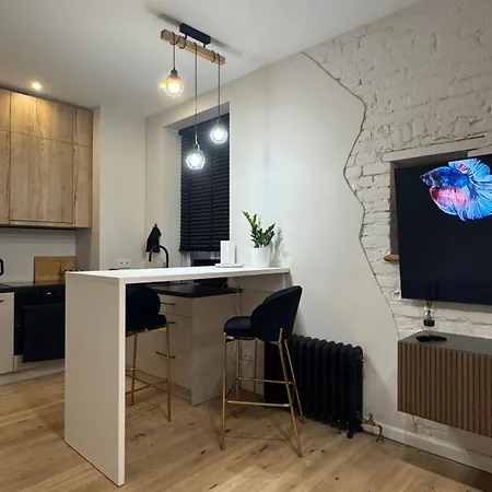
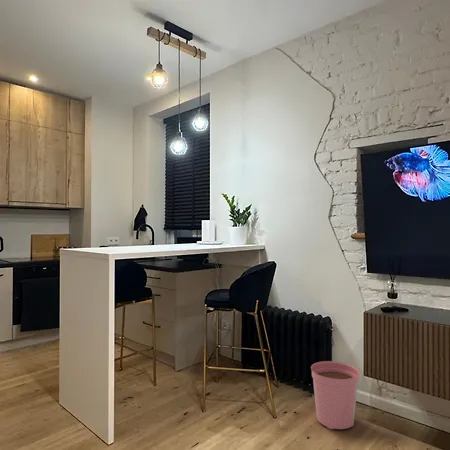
+ plant pot [310,360,360,430]
